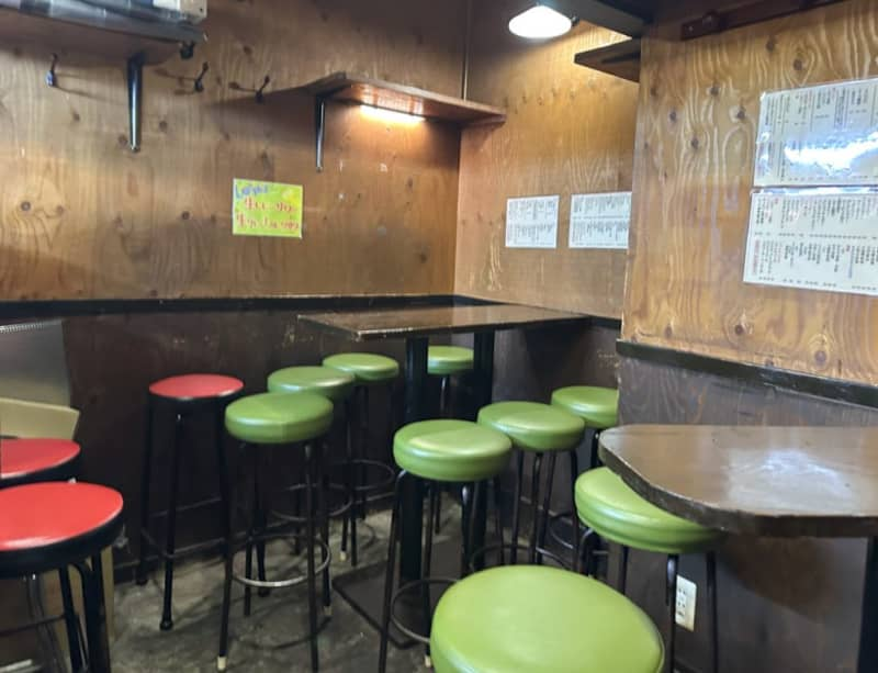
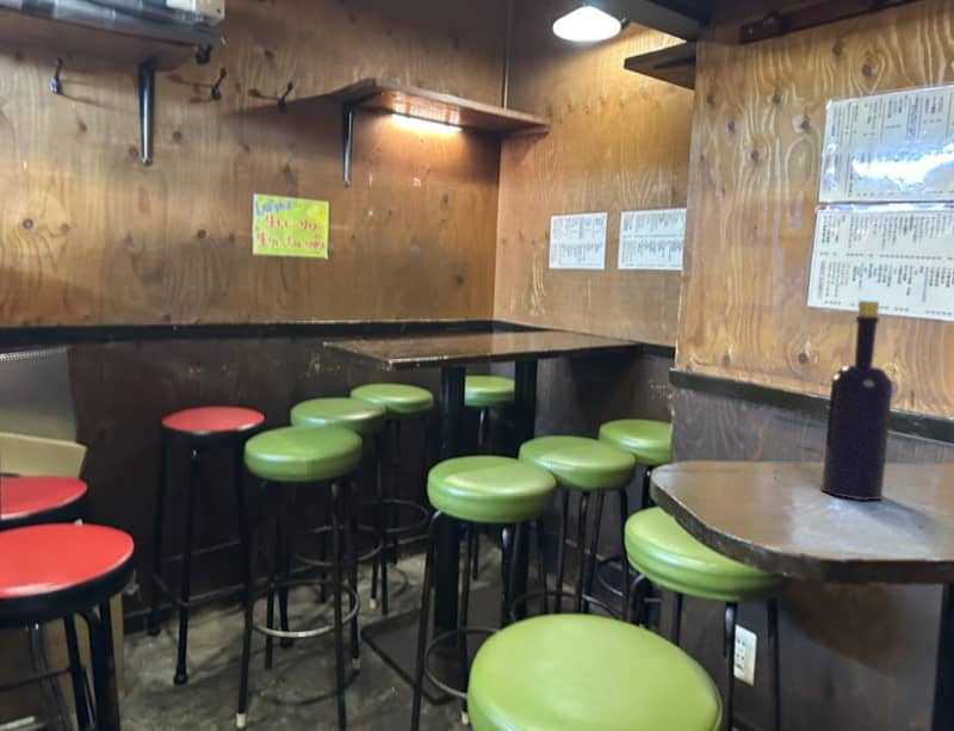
+ bottle [819,299,894,502]
